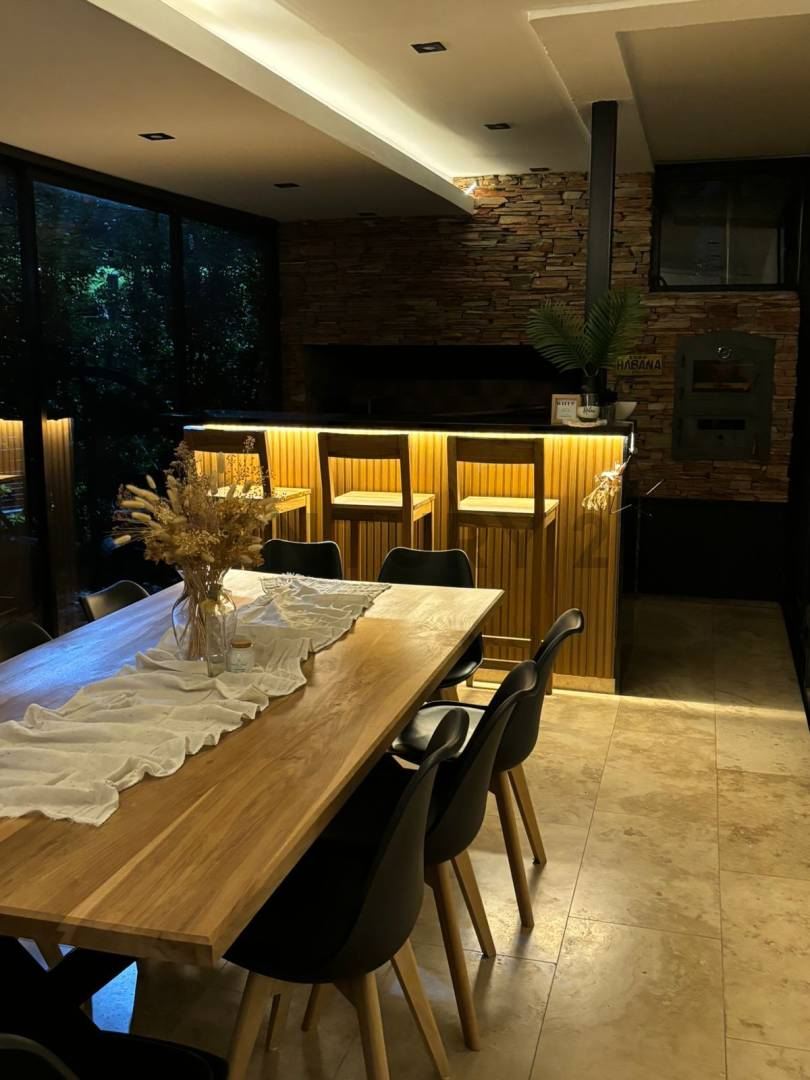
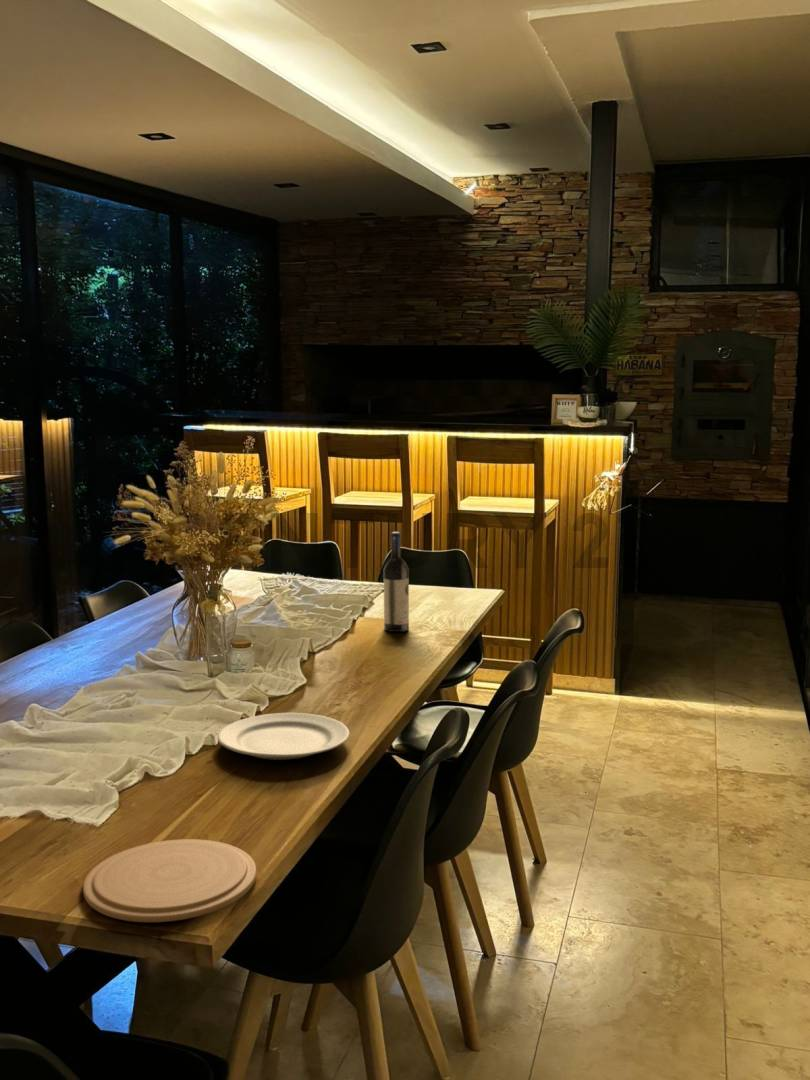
+ plate [82,838,258,923]
+ wine bottle [383,531,410,633]
+ chinaware [217,712,351,761]
